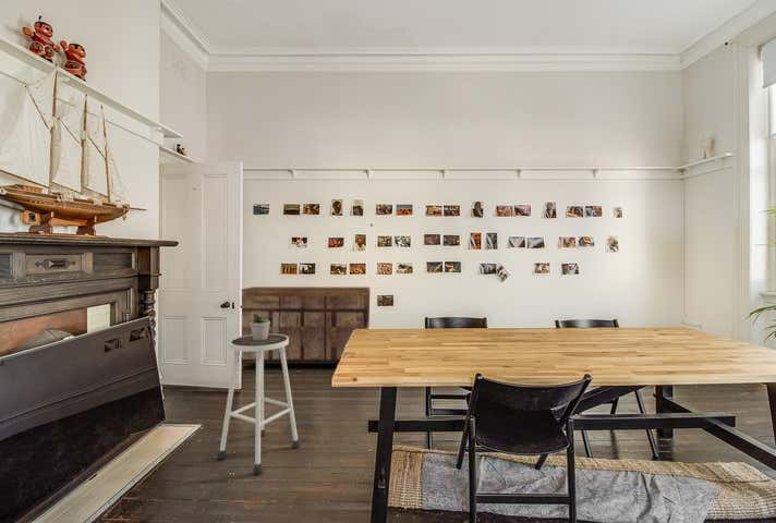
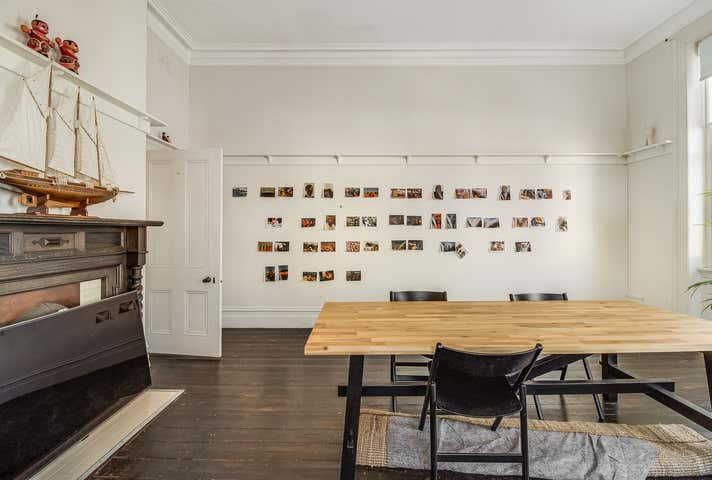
- stool [216,335,301,475]
- potted plant [250,311,270,341]
- sideboard [241,285,371,364]
